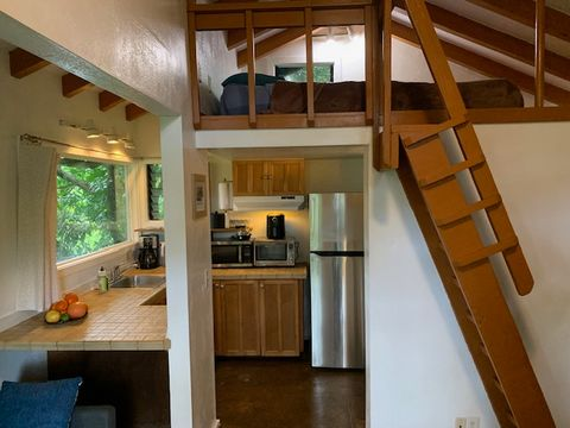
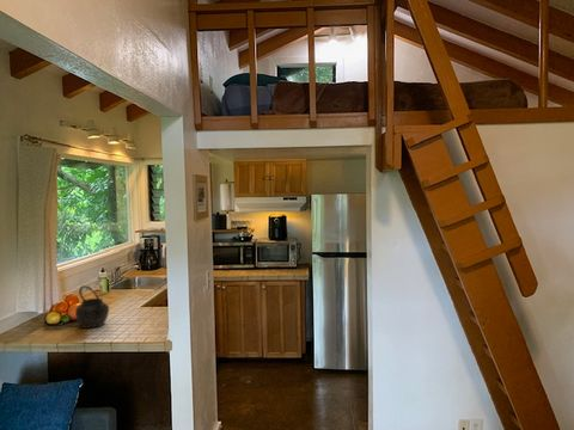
+ kettle [74,284,110,330]
